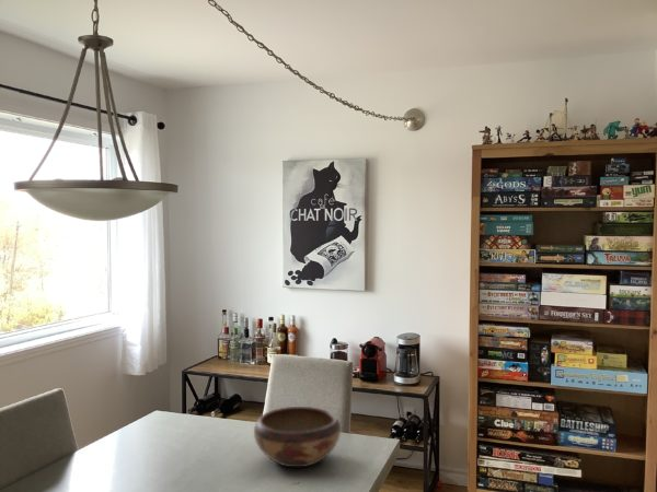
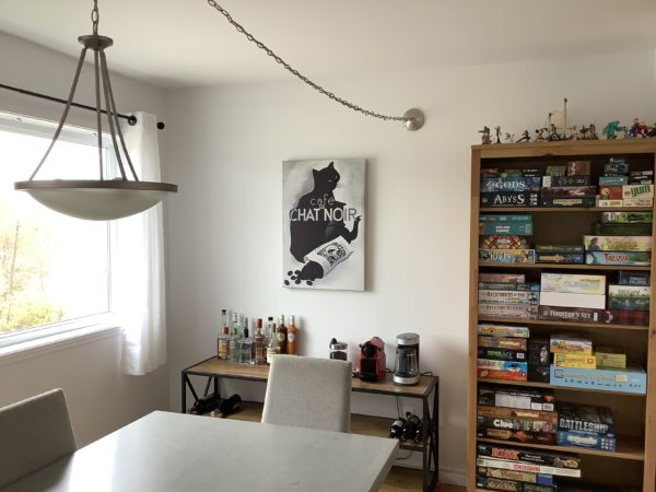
- decorative bowl [253,406,342,468]
